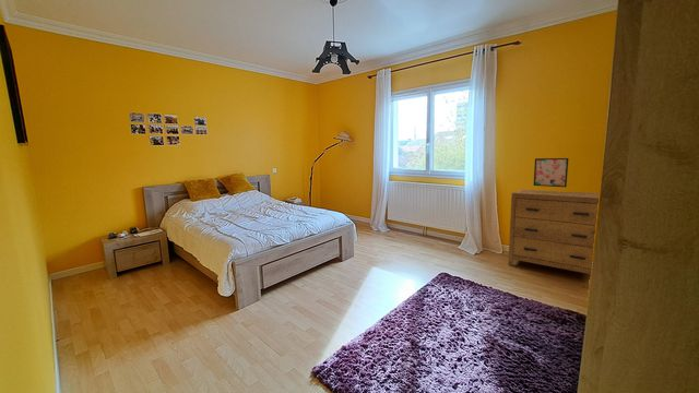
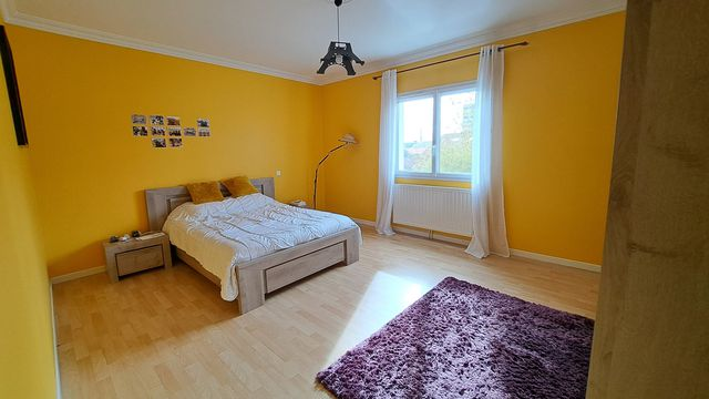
- dresser [507,189,600,275]
- wall art [533,157,569,188]
